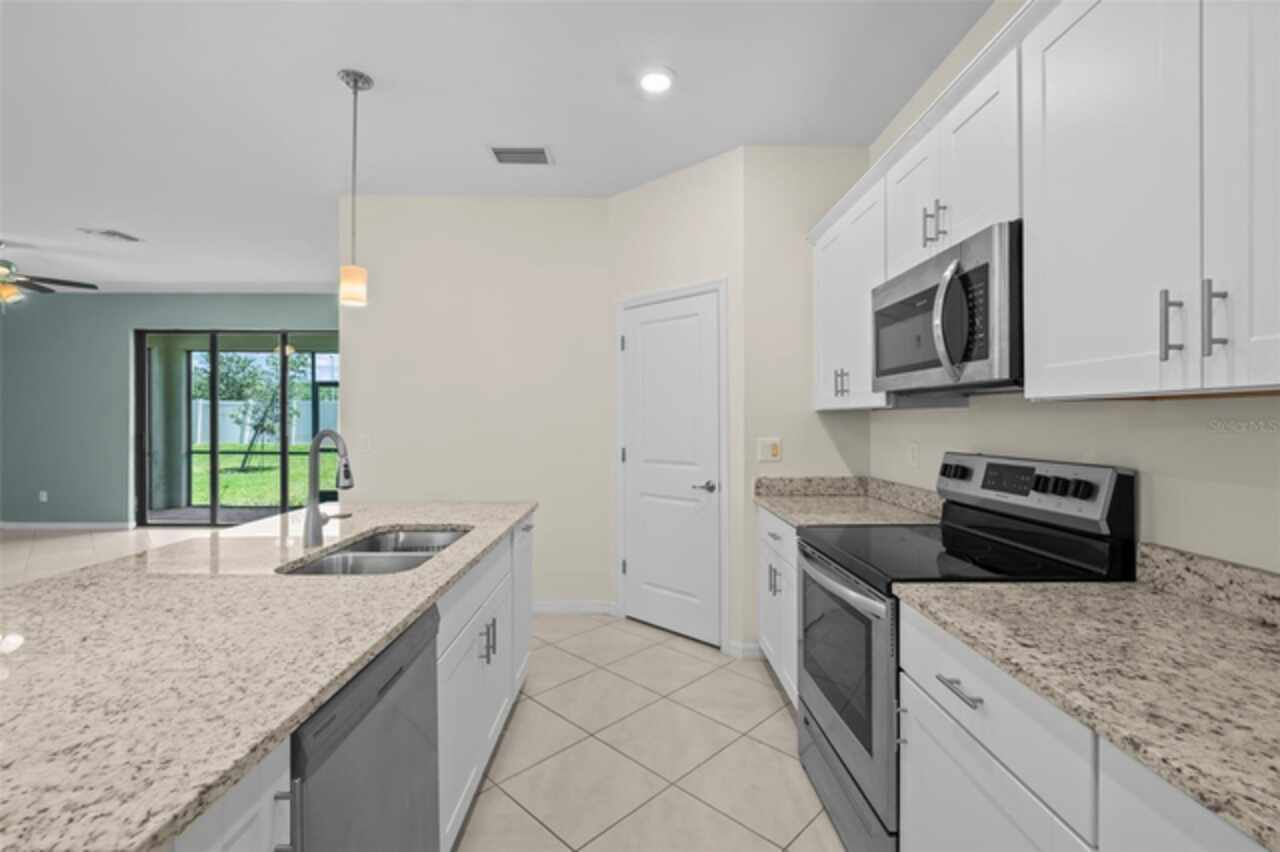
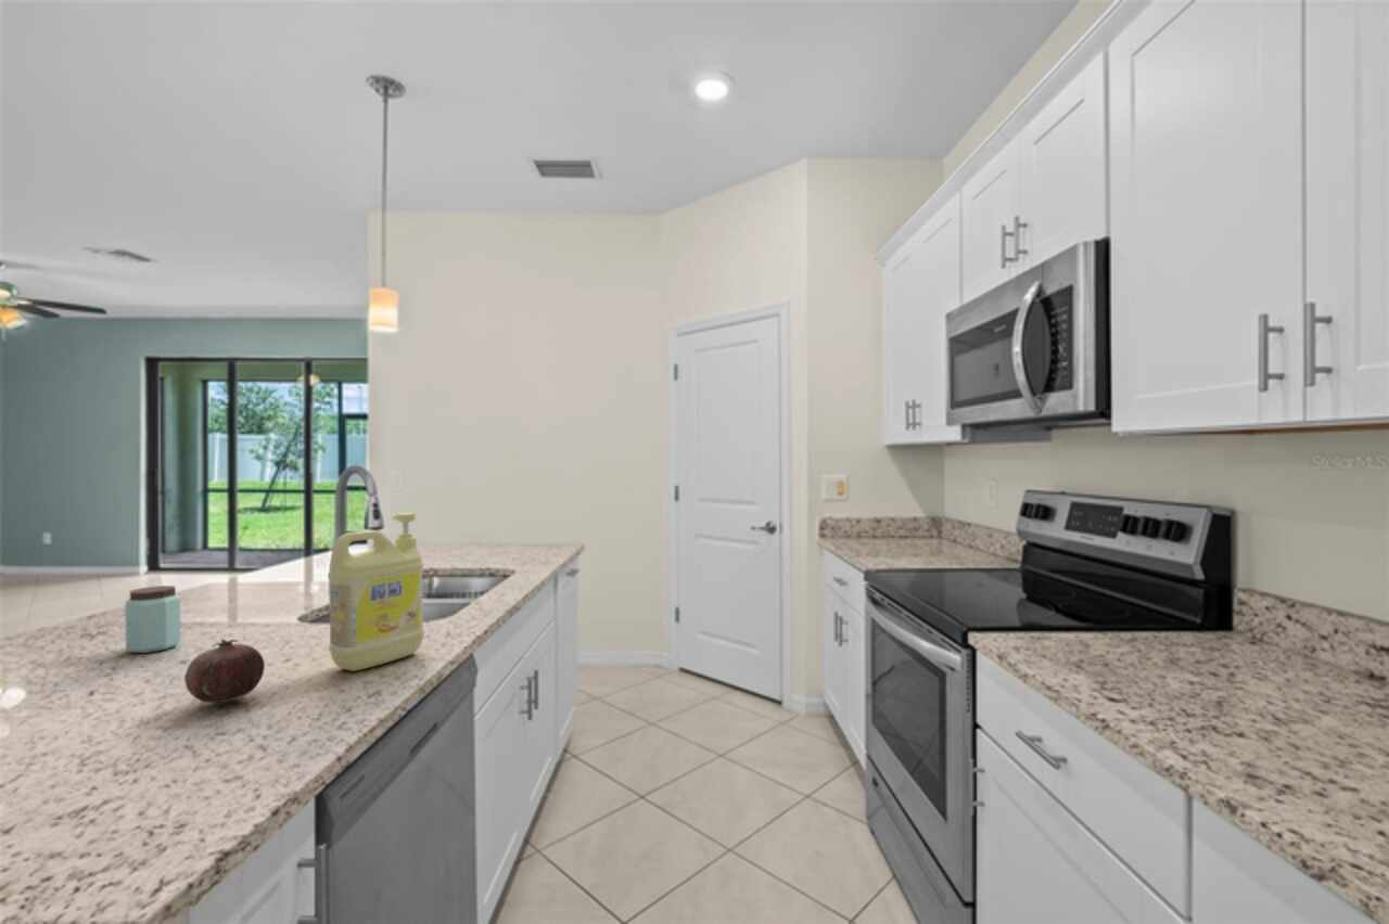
+ peanut butter [124,585,181,654]
+ detergent [327,512,425,672]
+ fruit [183,638,266,704]
